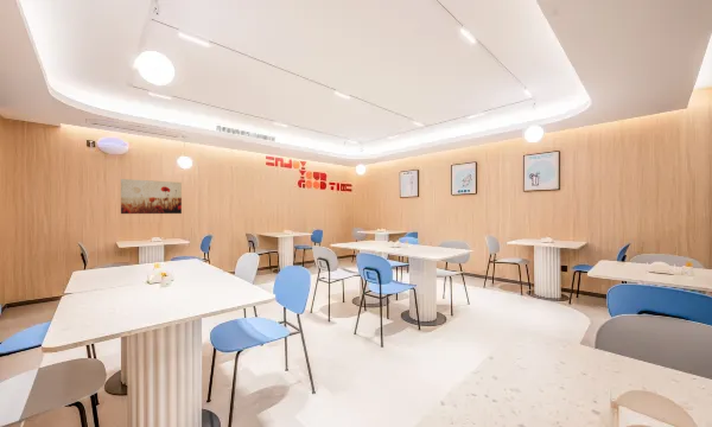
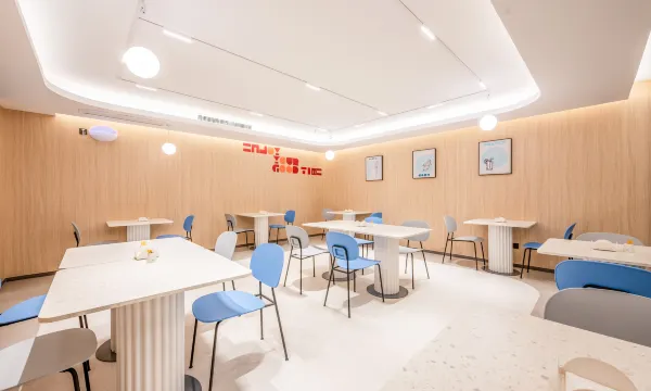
- wall art [120,178,183,215]
